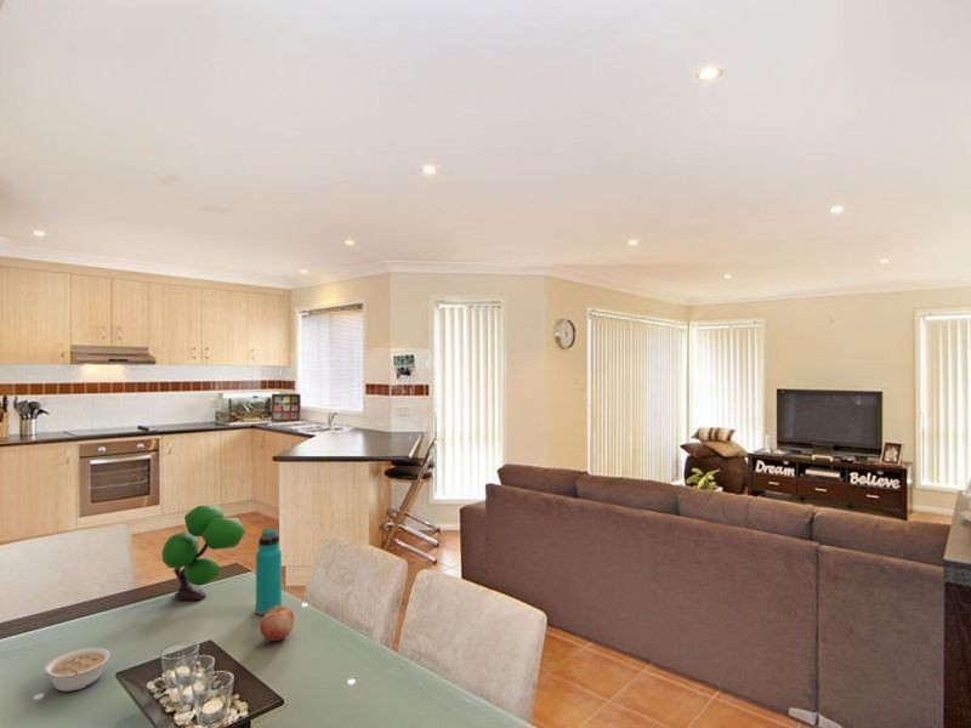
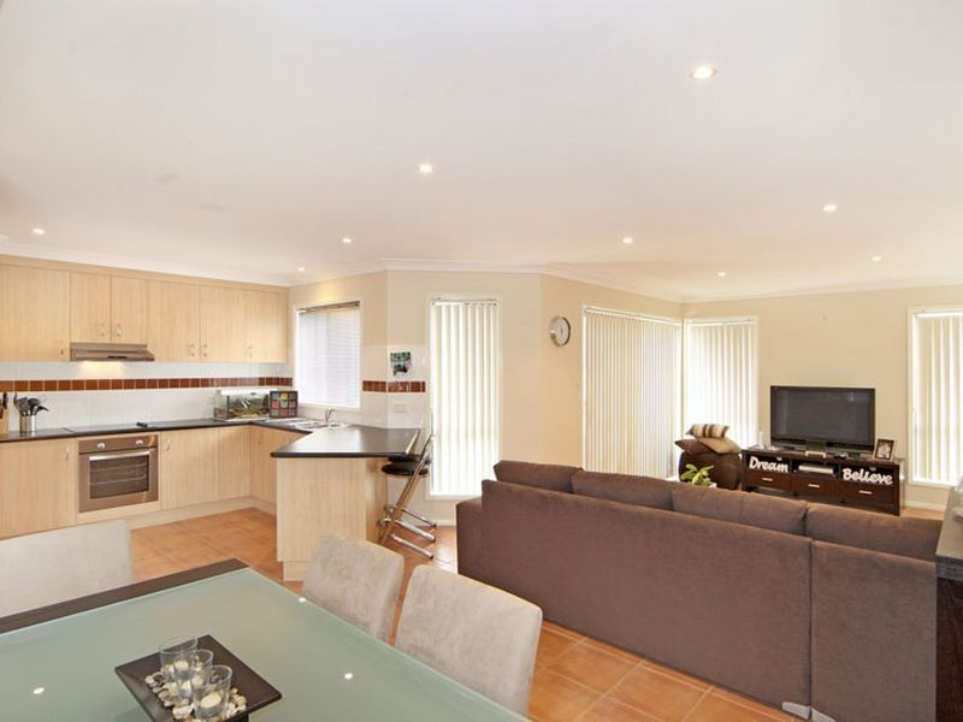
- plant [160,504,248,602]
- legume [42,647,112,693]
- water bottle [255,528,283,616]
- fruit [259,605,295,642]
